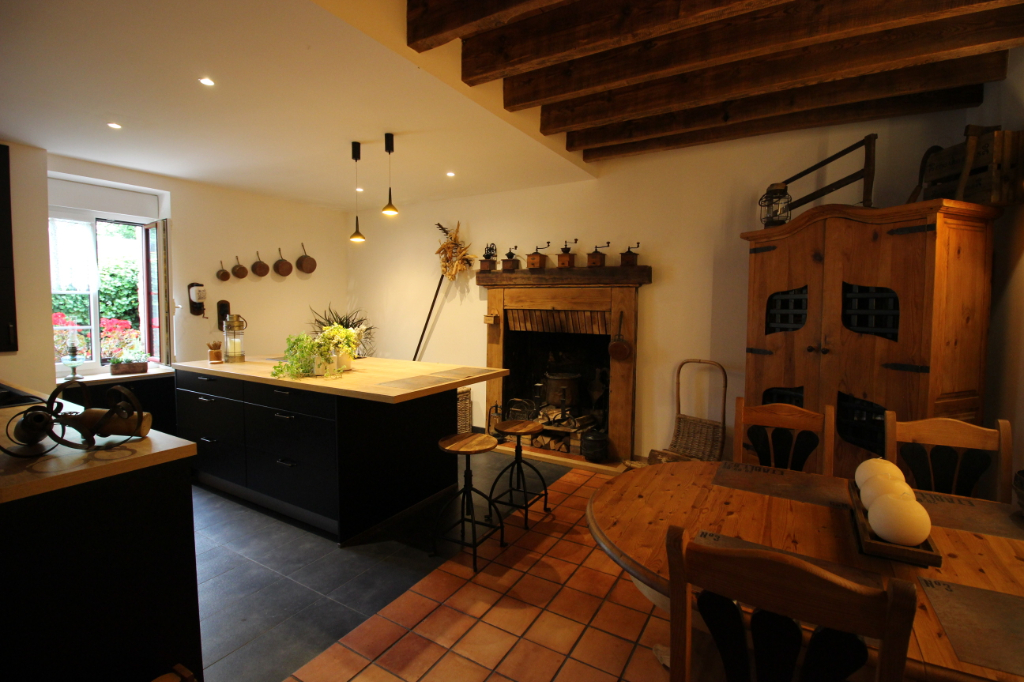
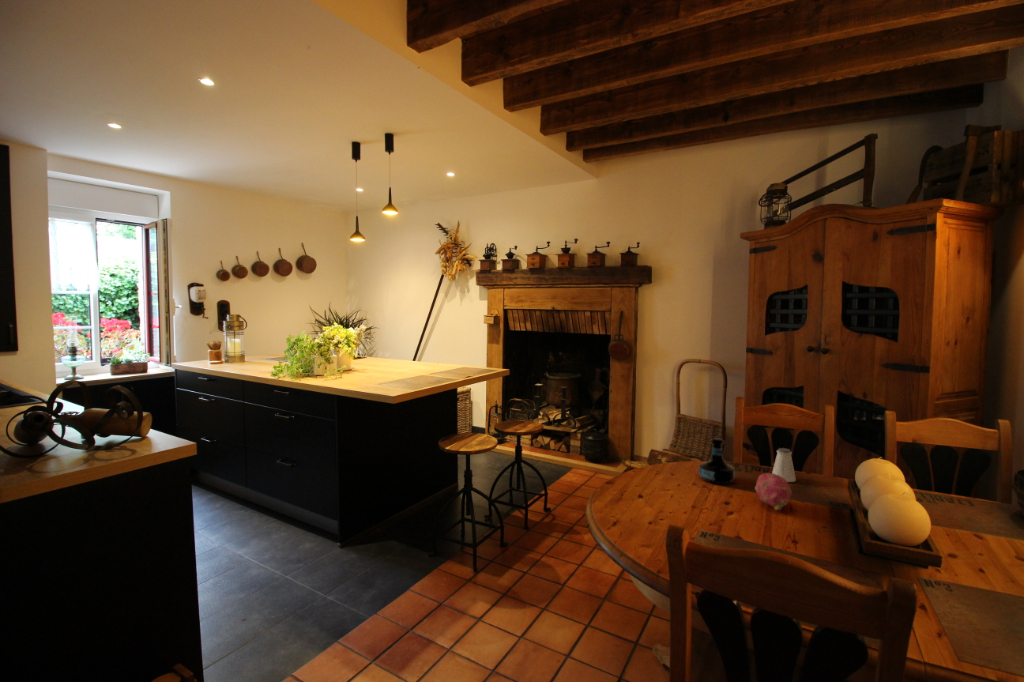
+ tequila bottle [698,437,736,485]
+ saltshaker [771,447,797,483]
+ fruit [754,472,793,511]
